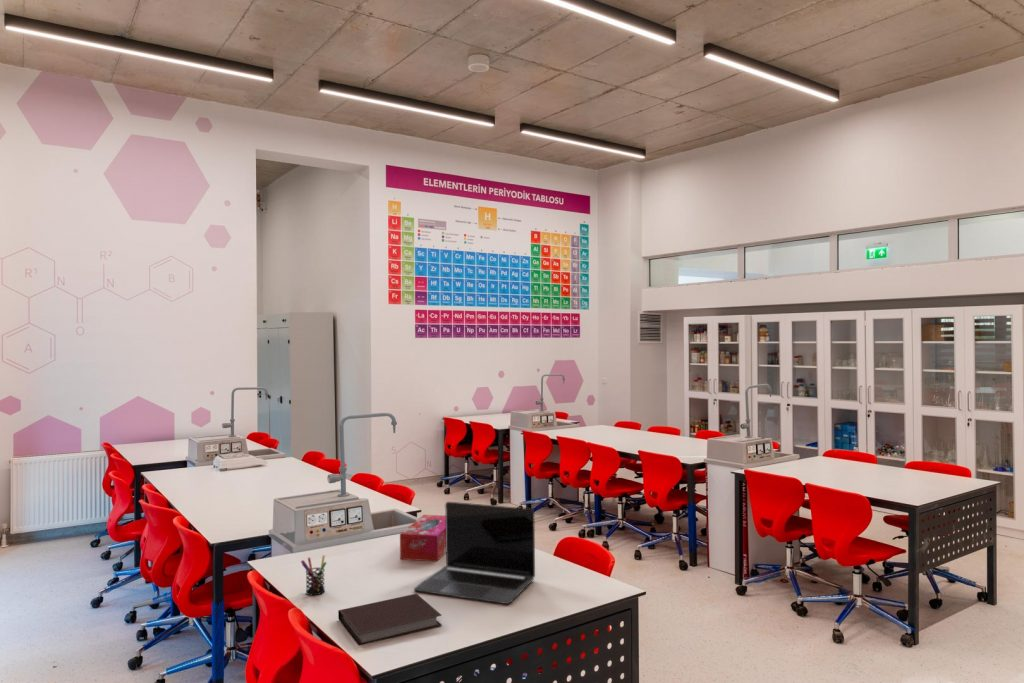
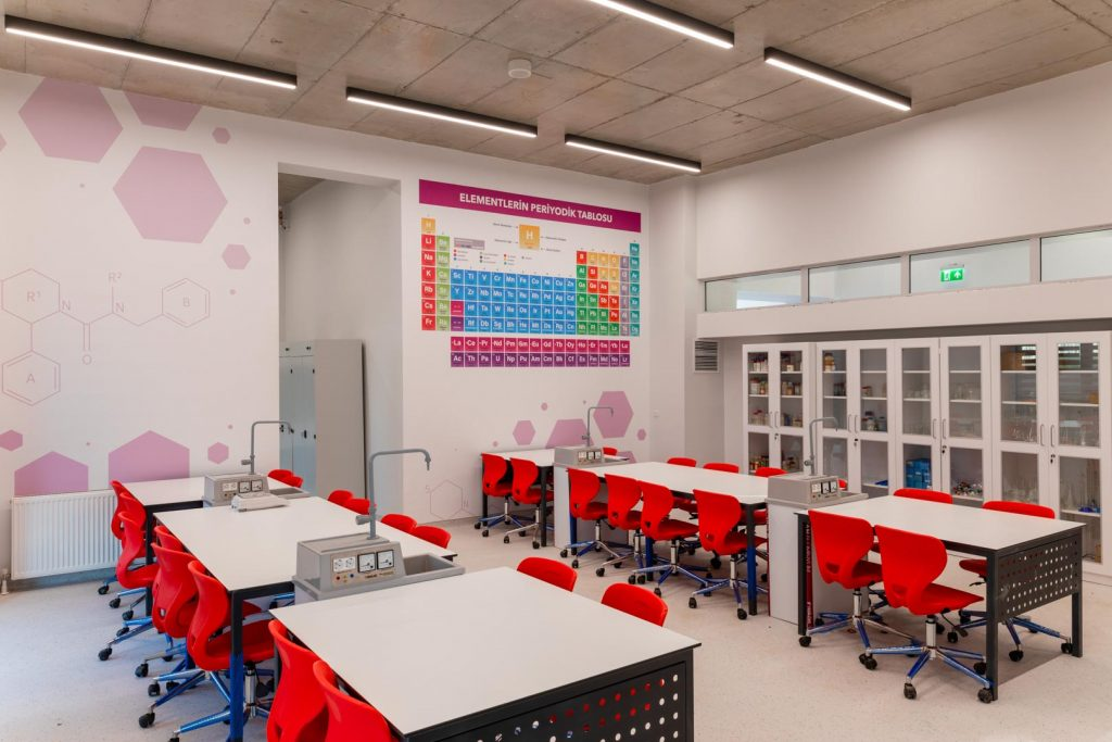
- notebook [337,593,443,646]
- tissue box [399,514,446,562]
- laptop [413,501,536,605]
- pen holder [300,554,327,596]
